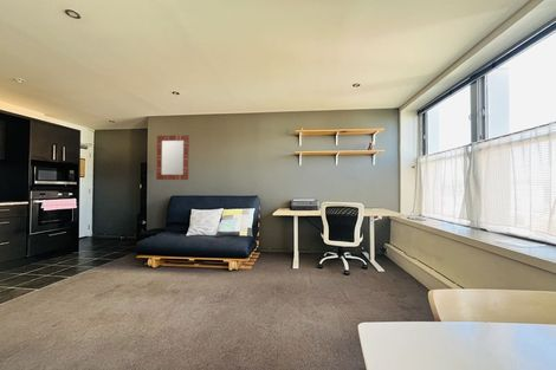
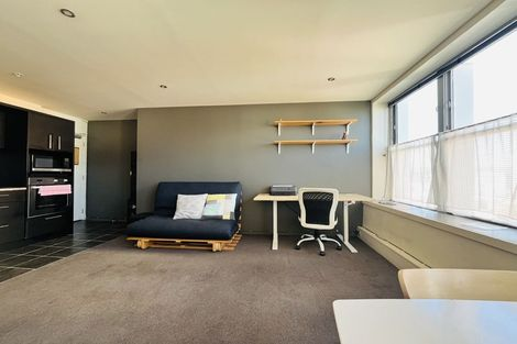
- home mirror [155,134,190,181]
